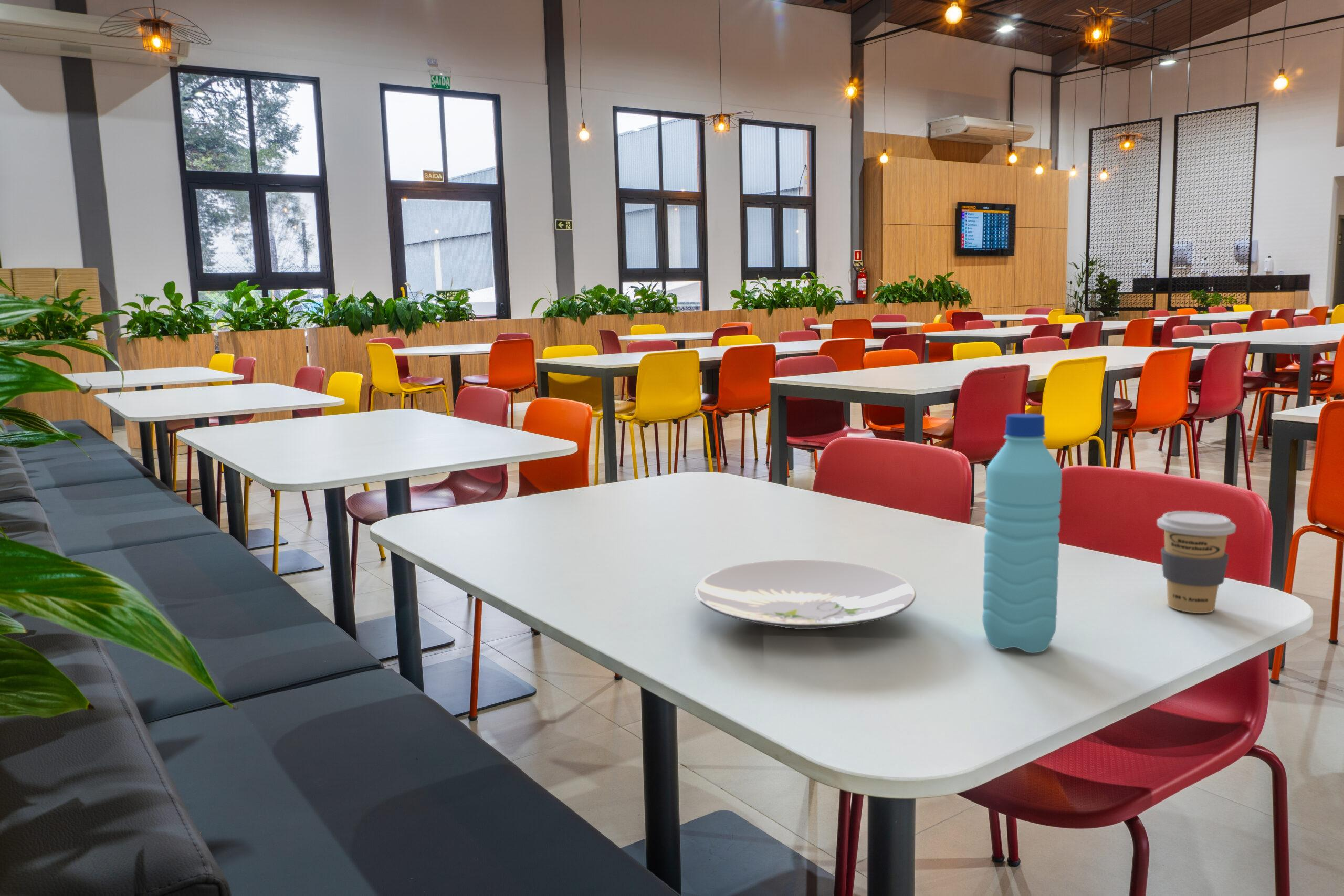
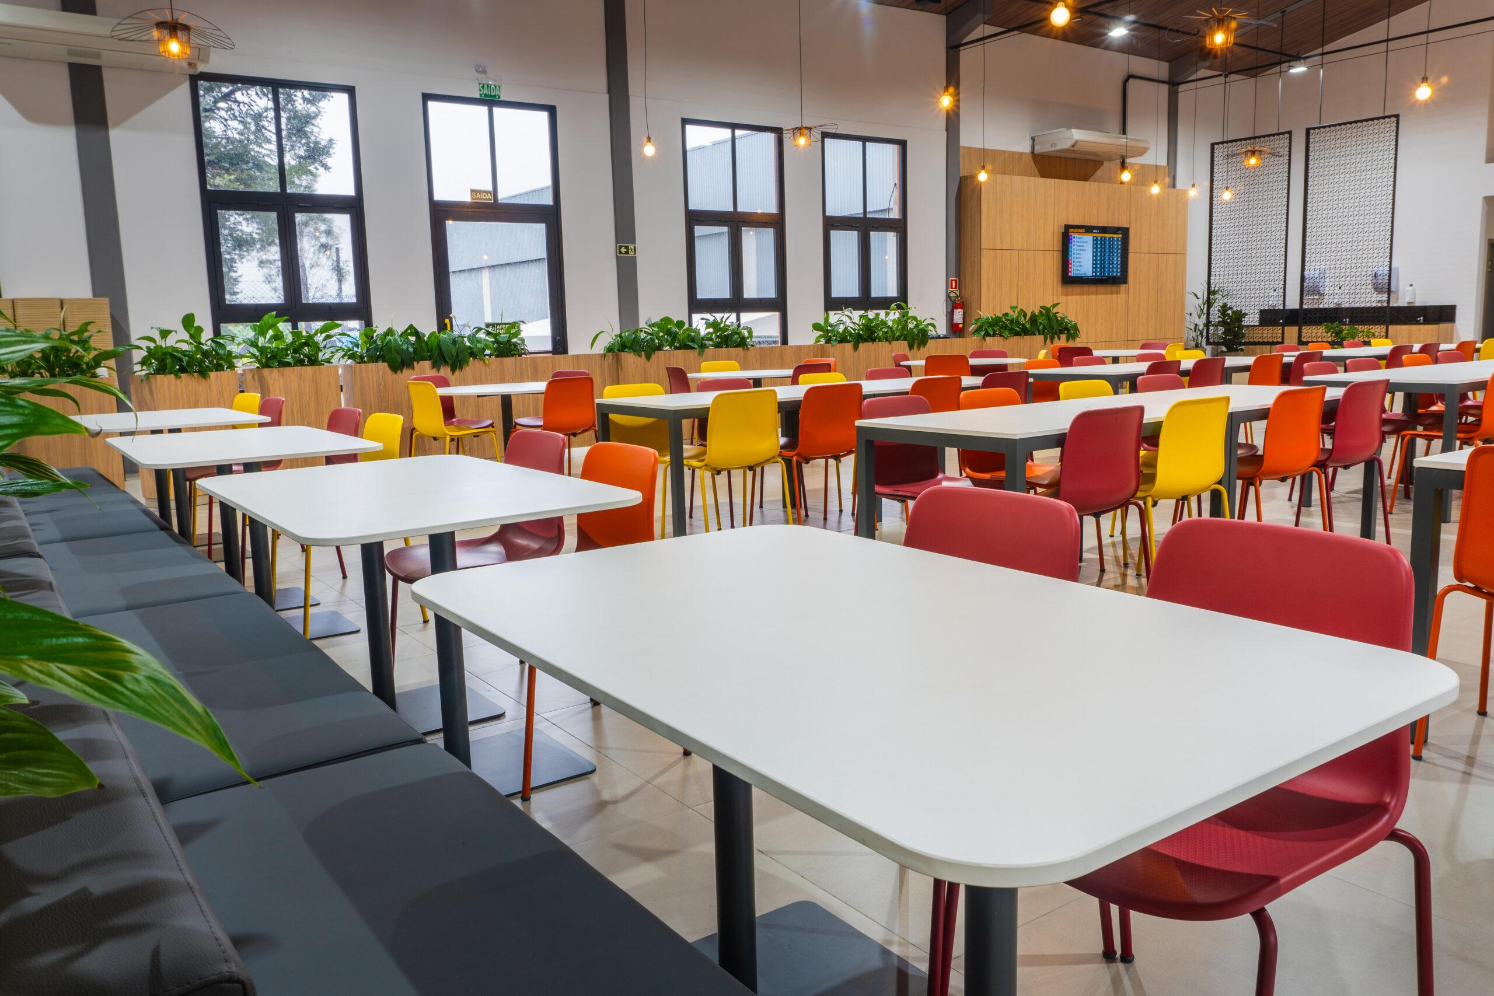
- plate [694,559,916,630]
- coffee cup [1157,511,1236,614]
- water bottle [982,413,1063,653]
